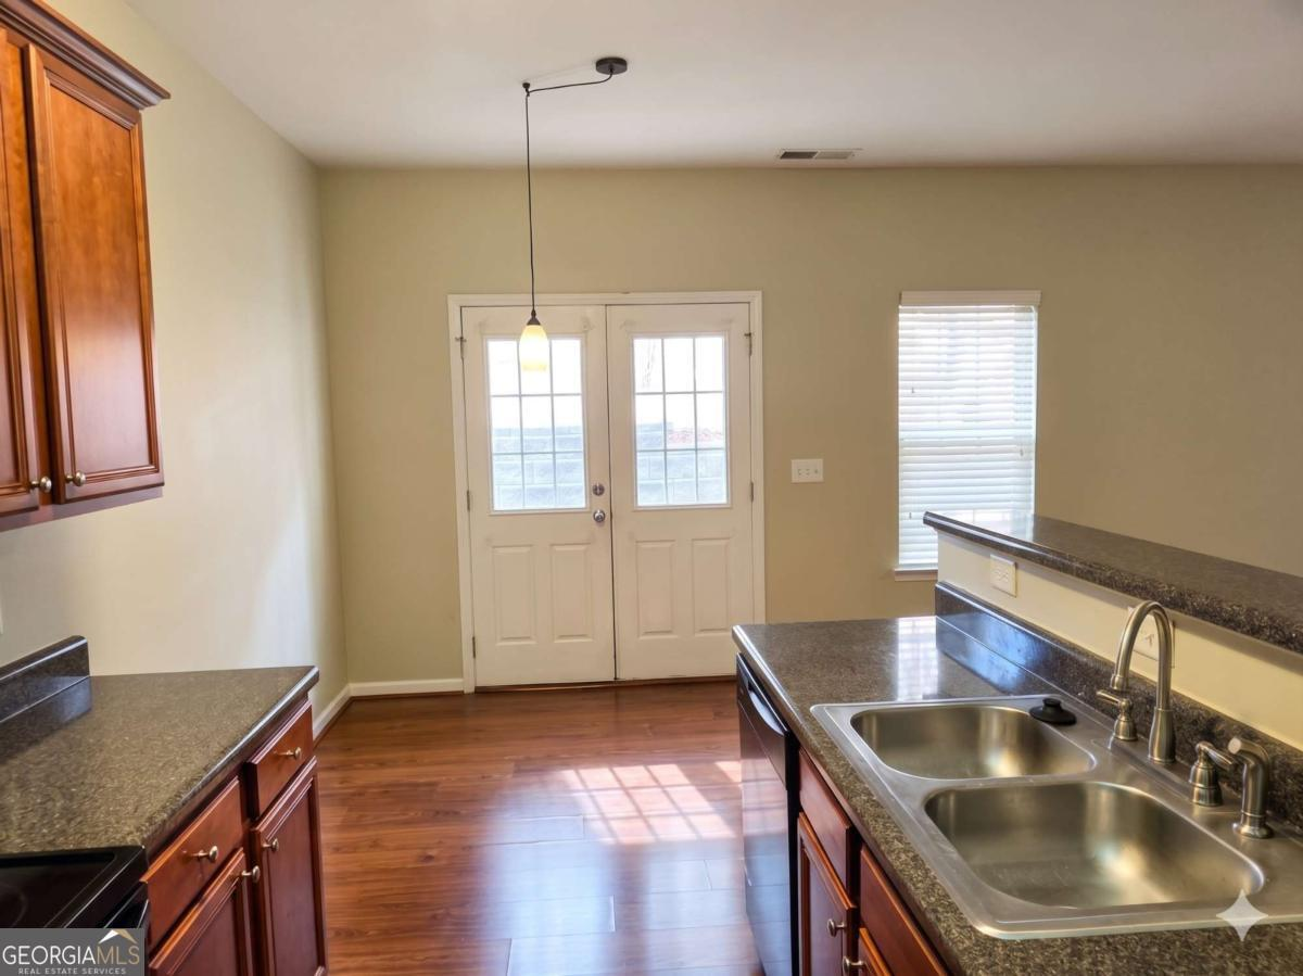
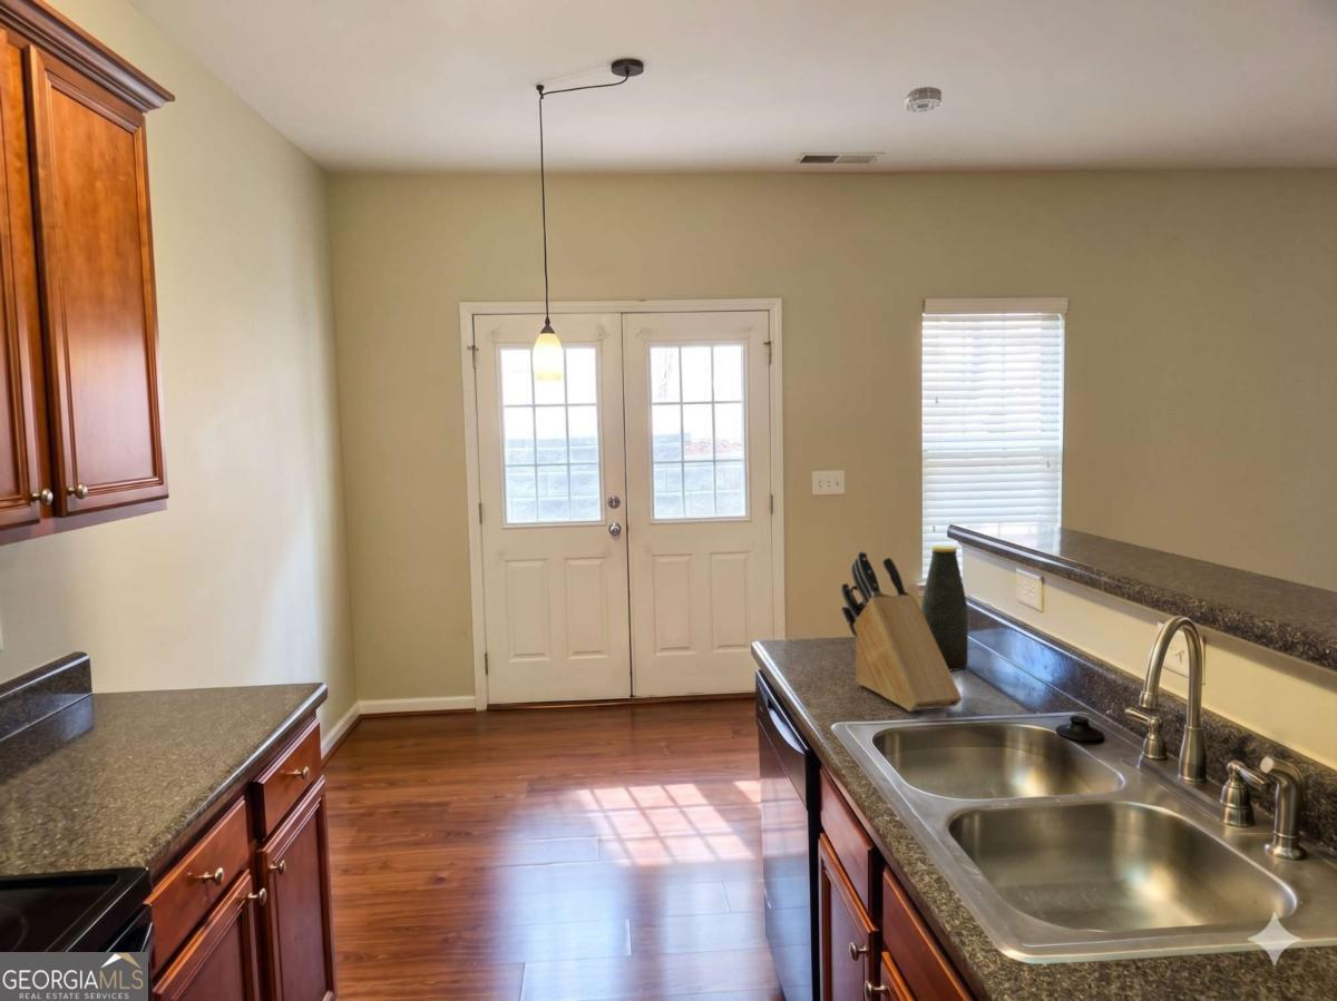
+ knife block [840,550,963,713]
+ bottle [920,544,969,671]
+ smoke detector [904,86,943,114]
